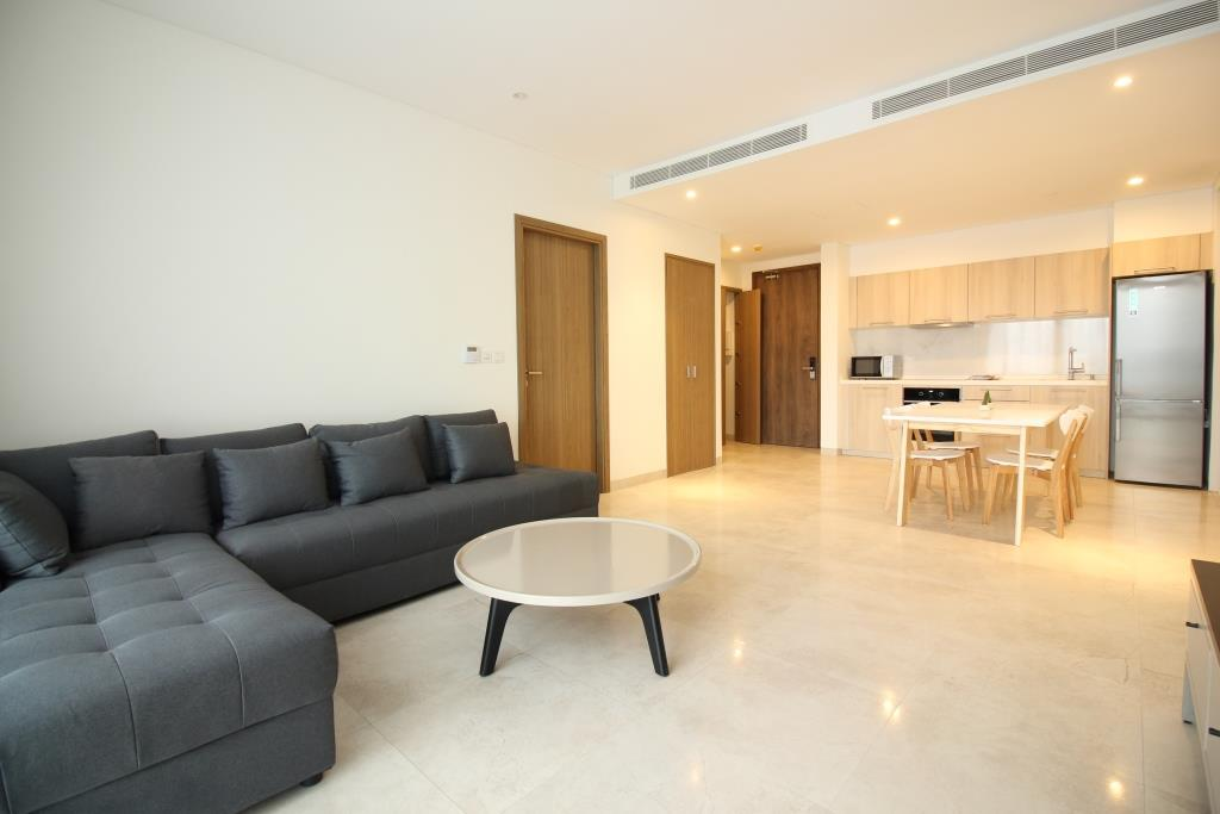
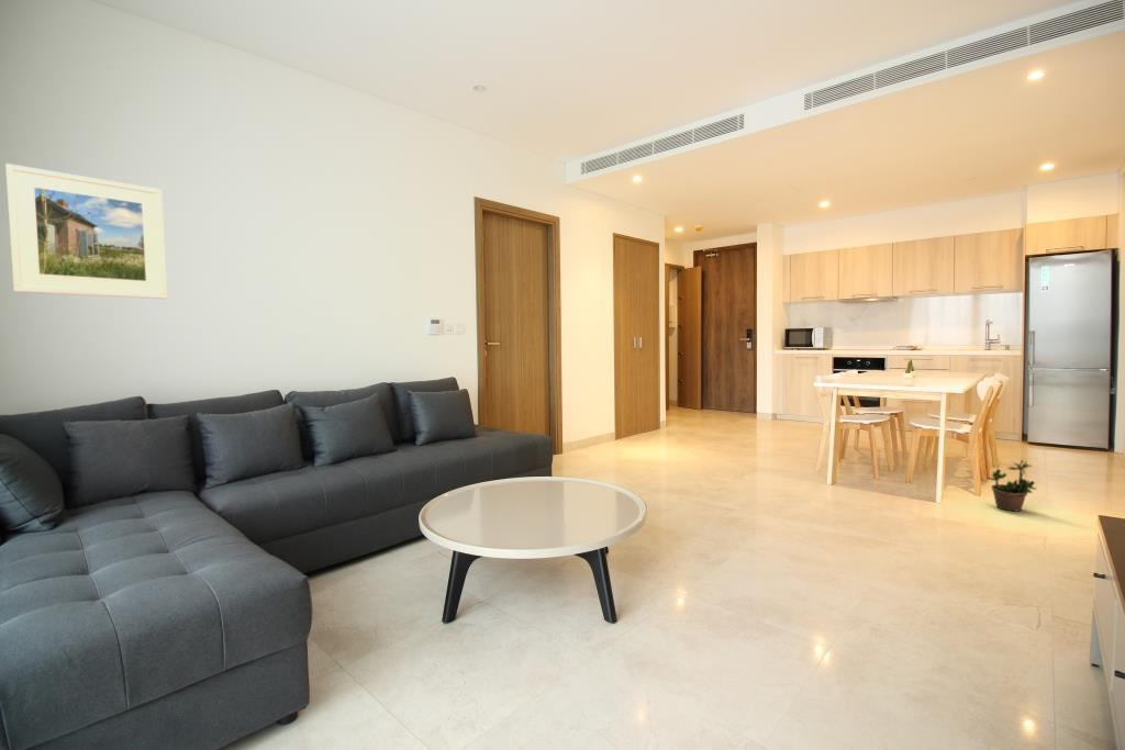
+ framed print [4,163,168,300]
+ potted plant [985,459,1038,512]
